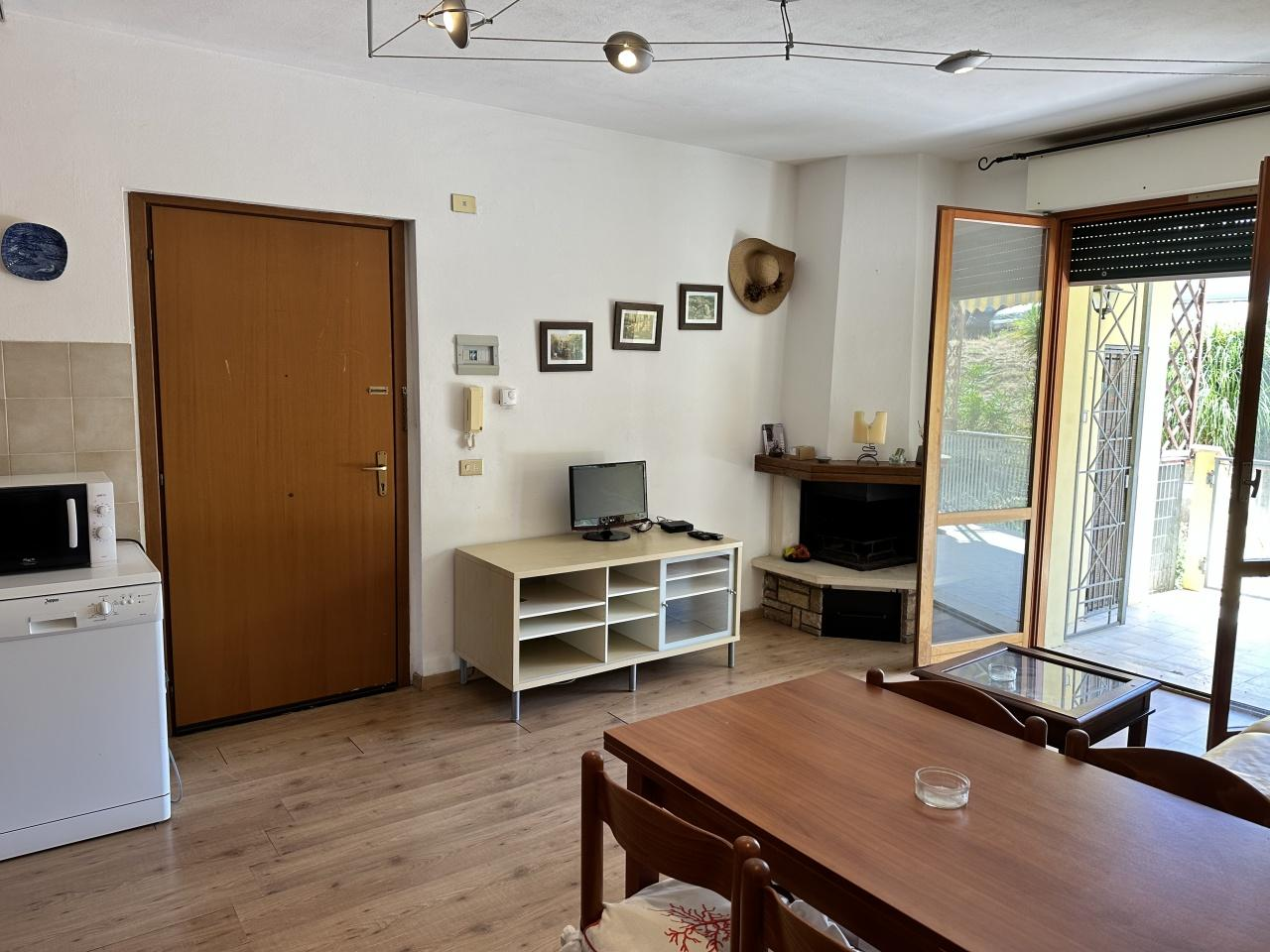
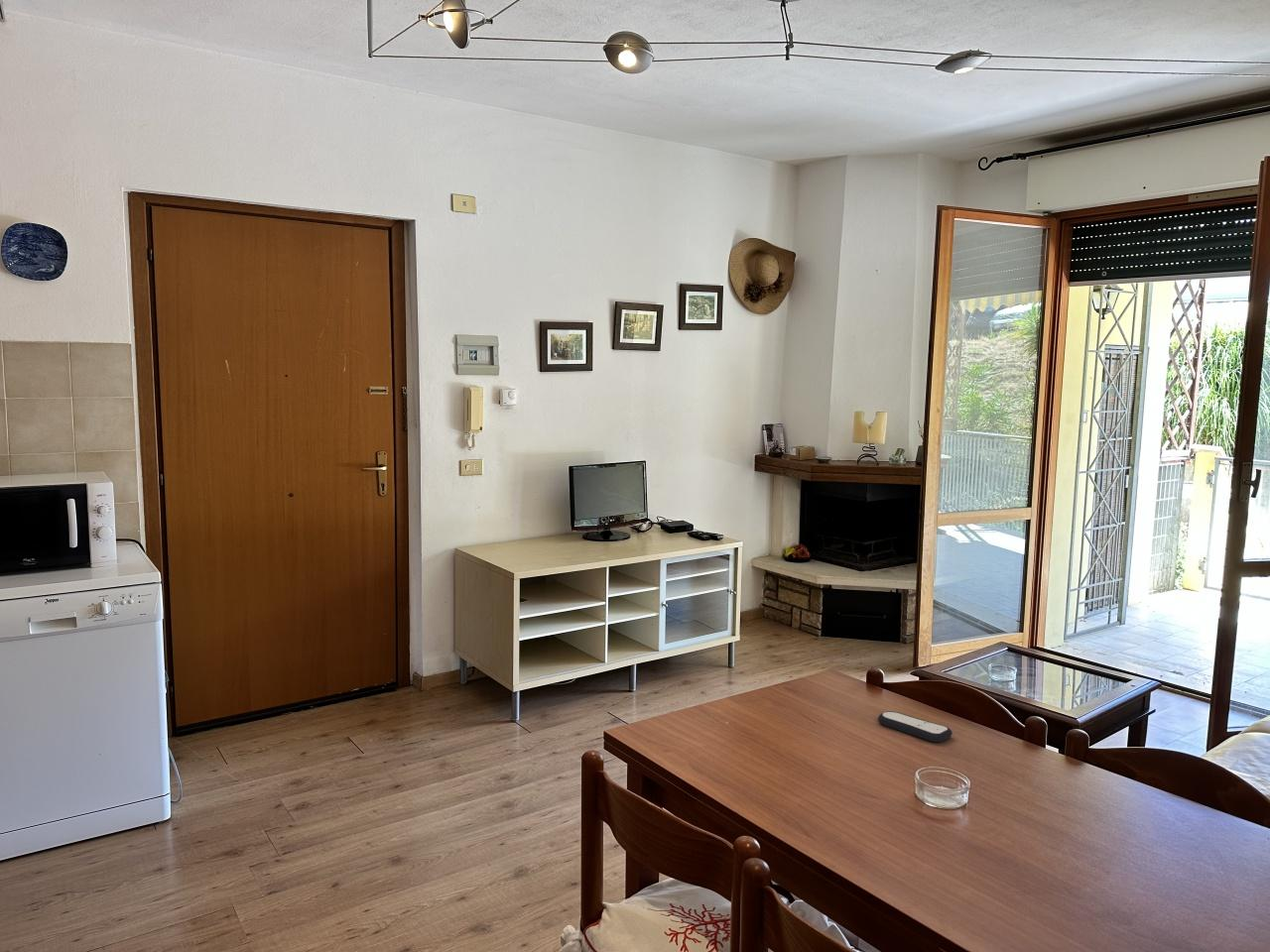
+ remote control [877,710,953,743]
